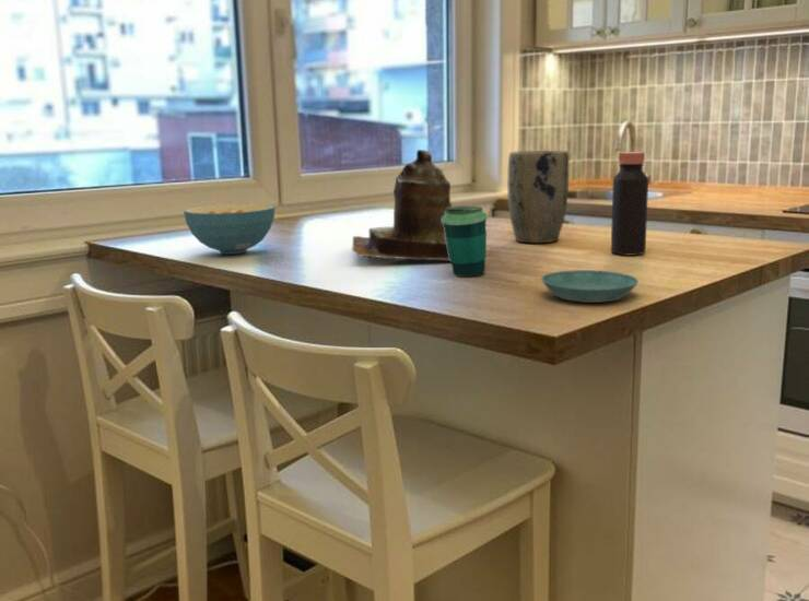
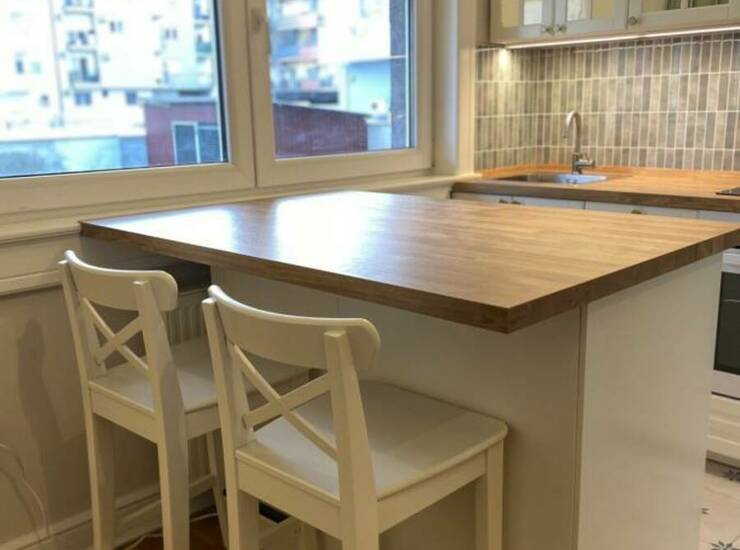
- bottle [610,151,649,256]
- saucer [540,269,640,304]
- cup [442,205,489,278]
- plant pot [506,150,570,244]
- cereal bowl [183,203,277,255]
- teapot [351,149,453,261]
